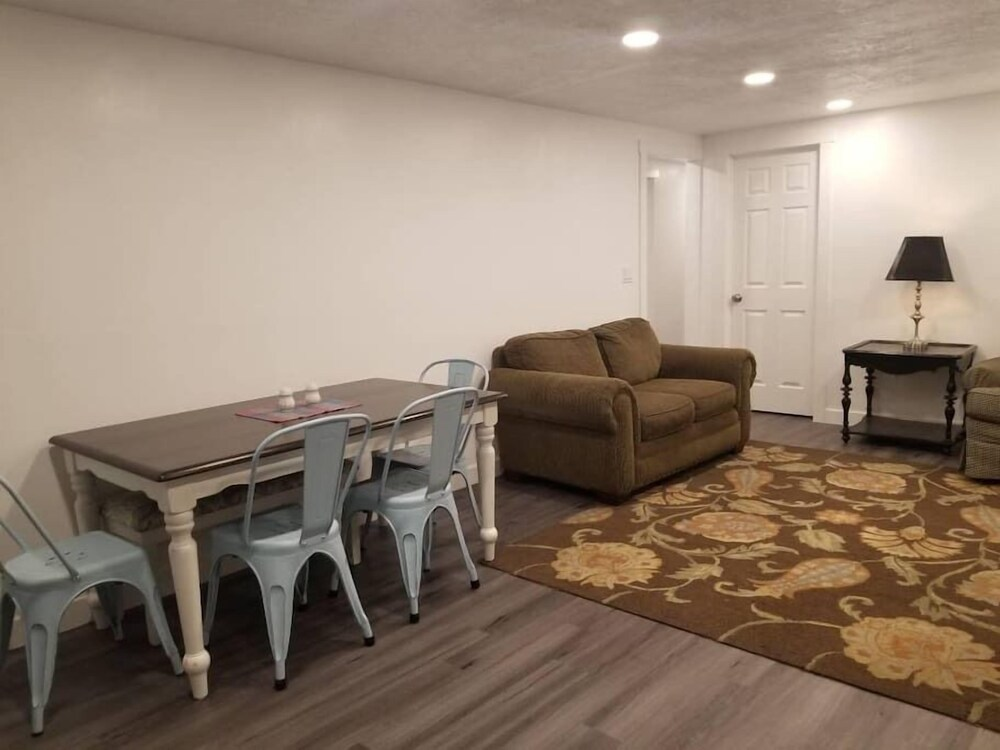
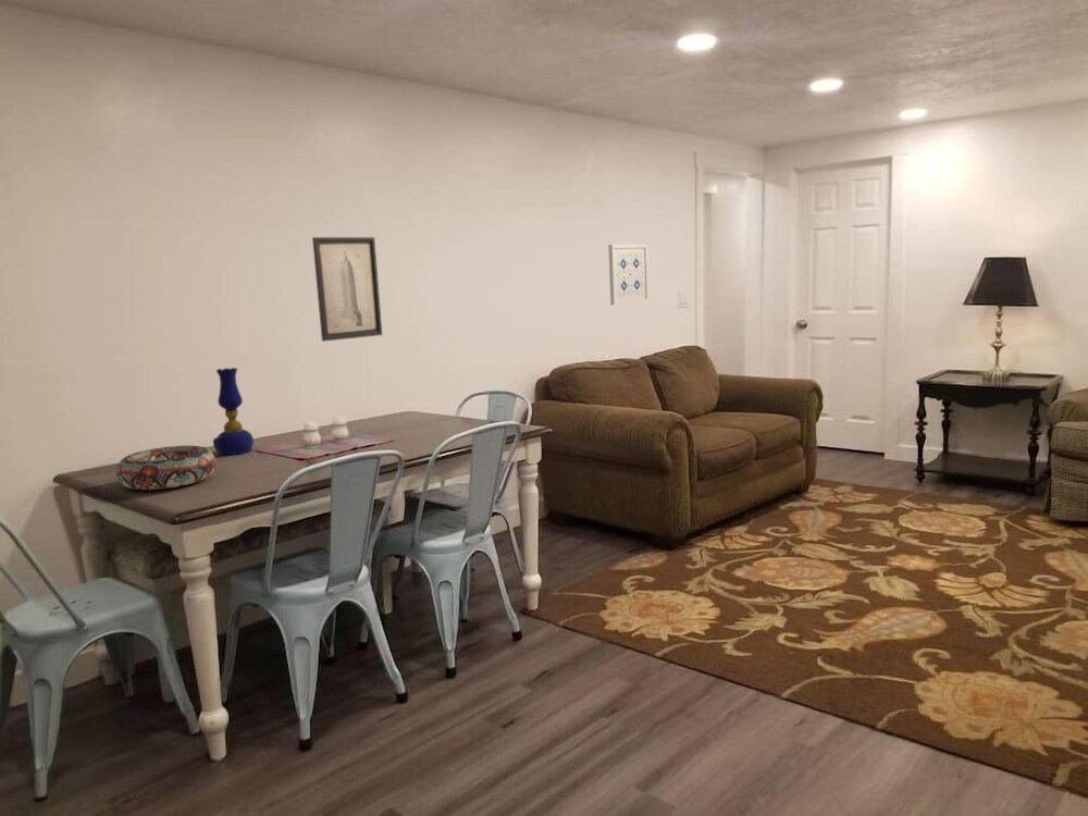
+ wall art [311,236,383,343]
+ decorative bowl [115,445,217,491]
+ oil lamp [212,367,255,456]
+ wall art [607,243,651,306]
